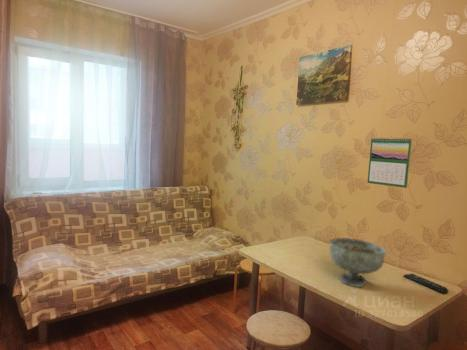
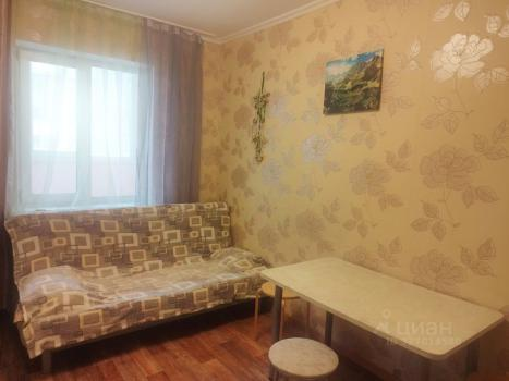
- remote control [402,272,449,295]
- decorative bowl [329,237,387,288]
- calendar [366,136,413,189]
